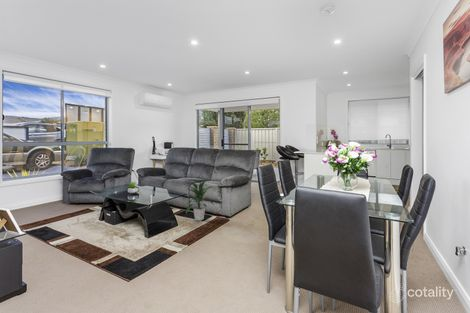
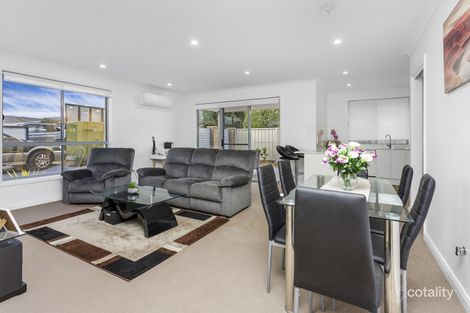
- indoor plant [185,179,215,222]
